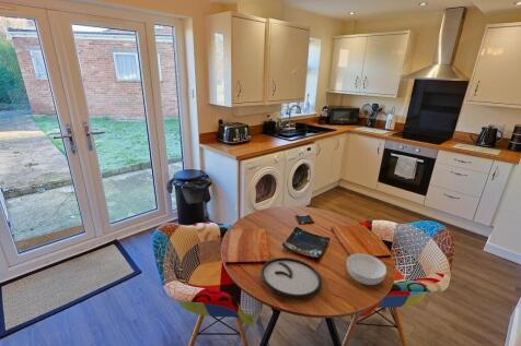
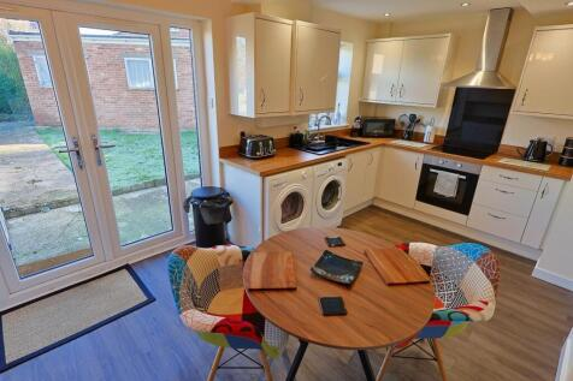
- plate [259,256,323,299]
- cereal bowl [346,252,387,286]
